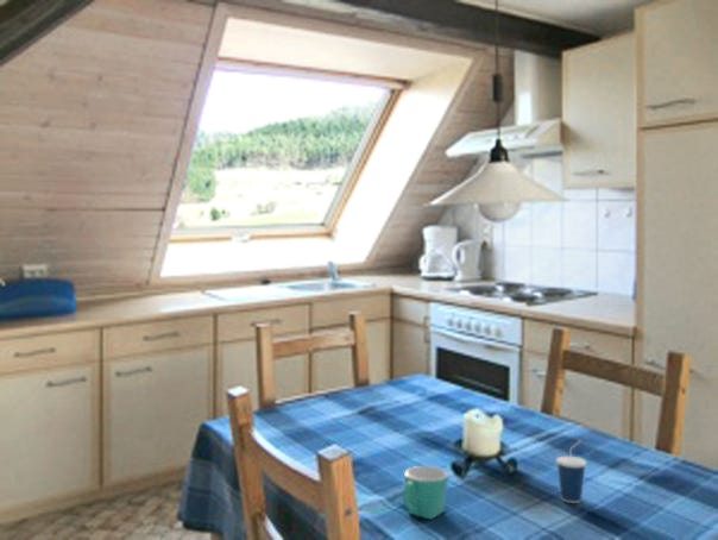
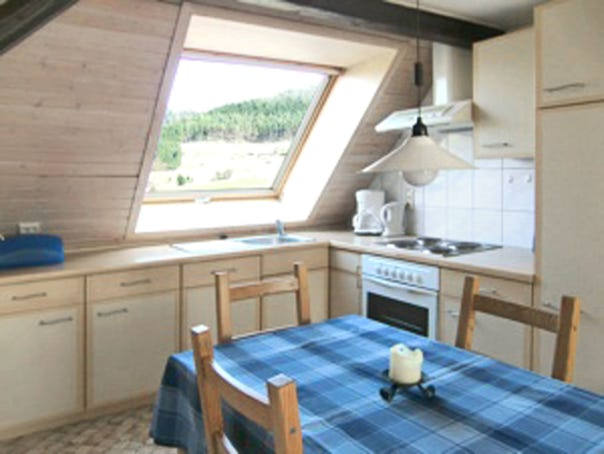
- mug [401,465,449,520]
- cup [555,439,587,504]
